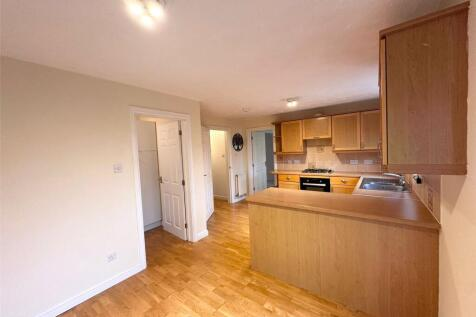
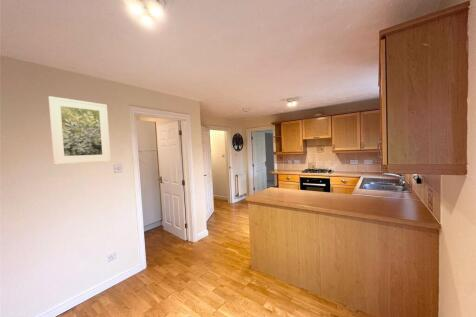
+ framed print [47,95,112,165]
